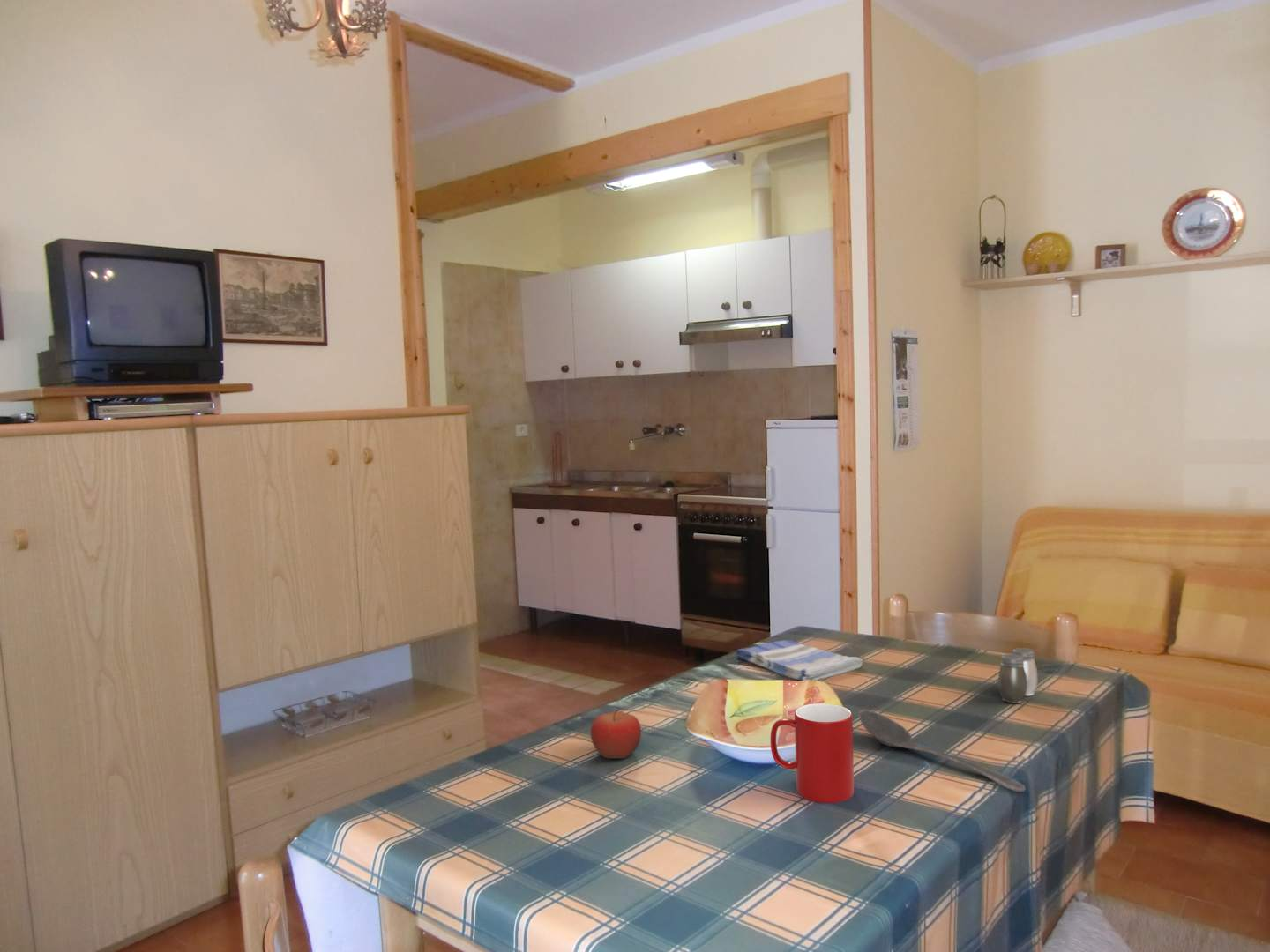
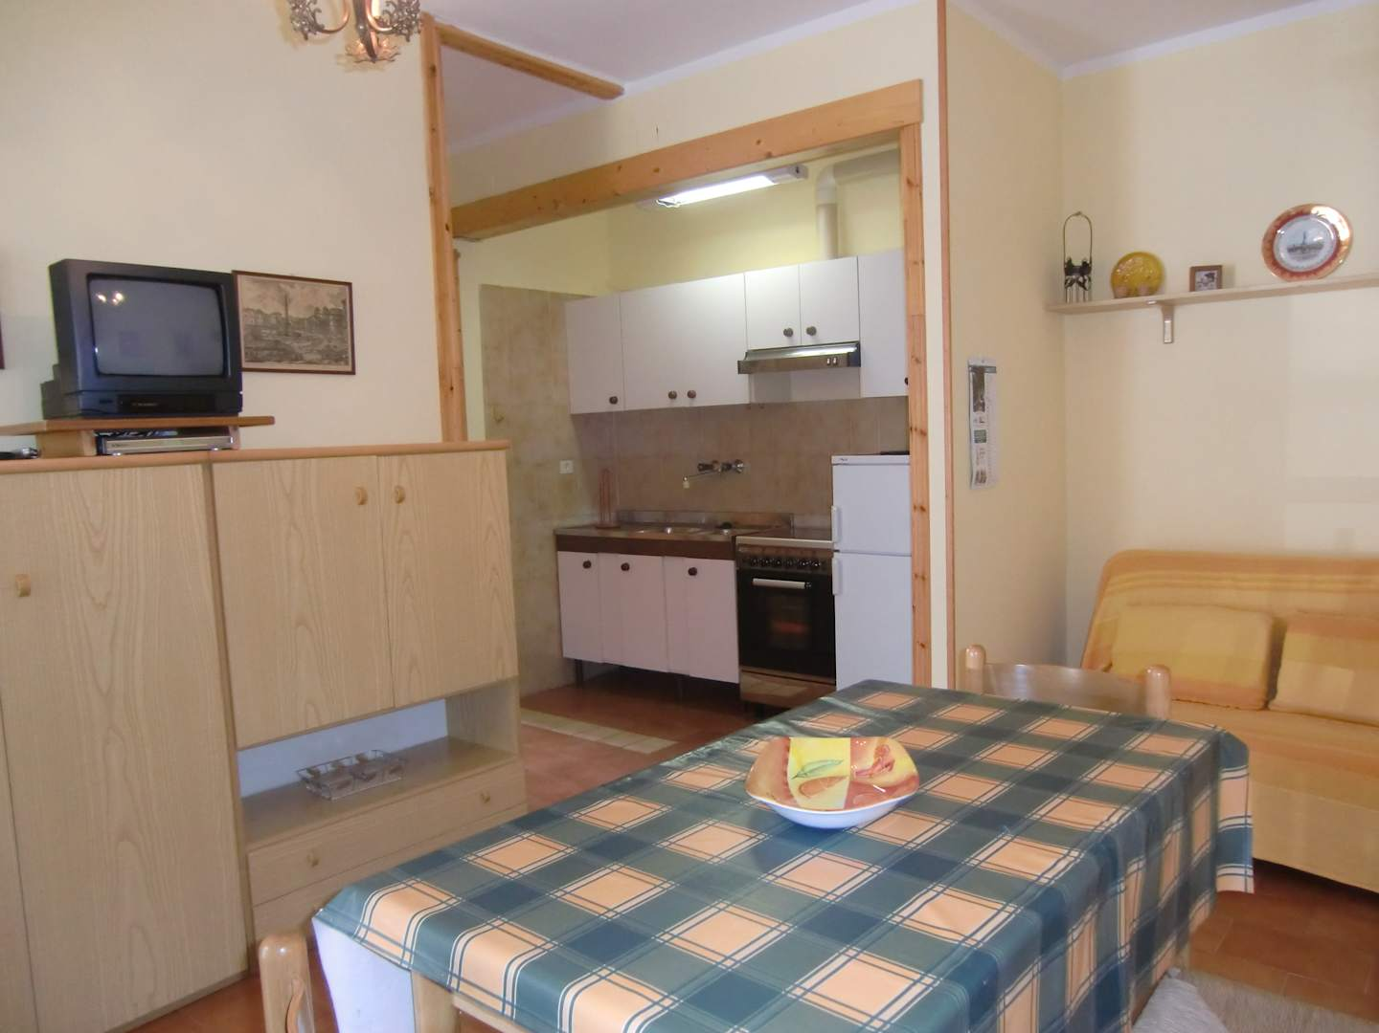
- stirrer [858,709,1027,792]
- dish towel [736,639,863,681]
- salt and pepper shaker [997,647,1039,704]
- cup [770,703,855,804]
- fruit [590,708,642,760]
